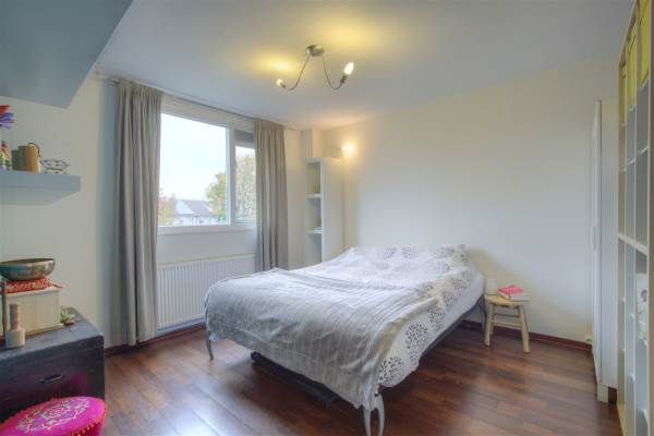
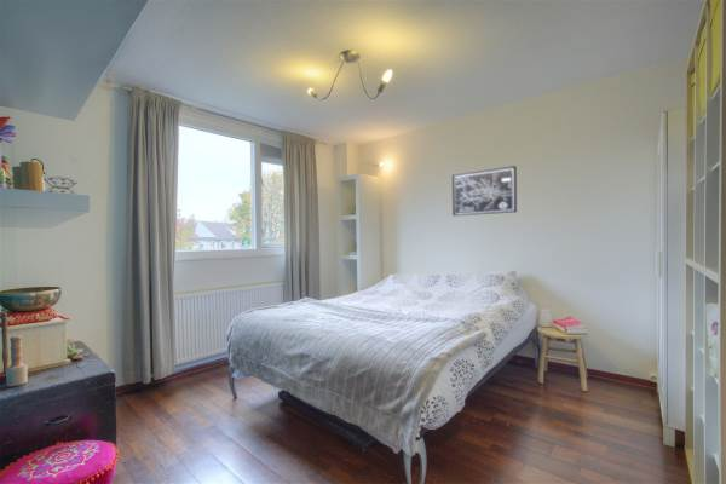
+ wall art [451,165,518,217]
